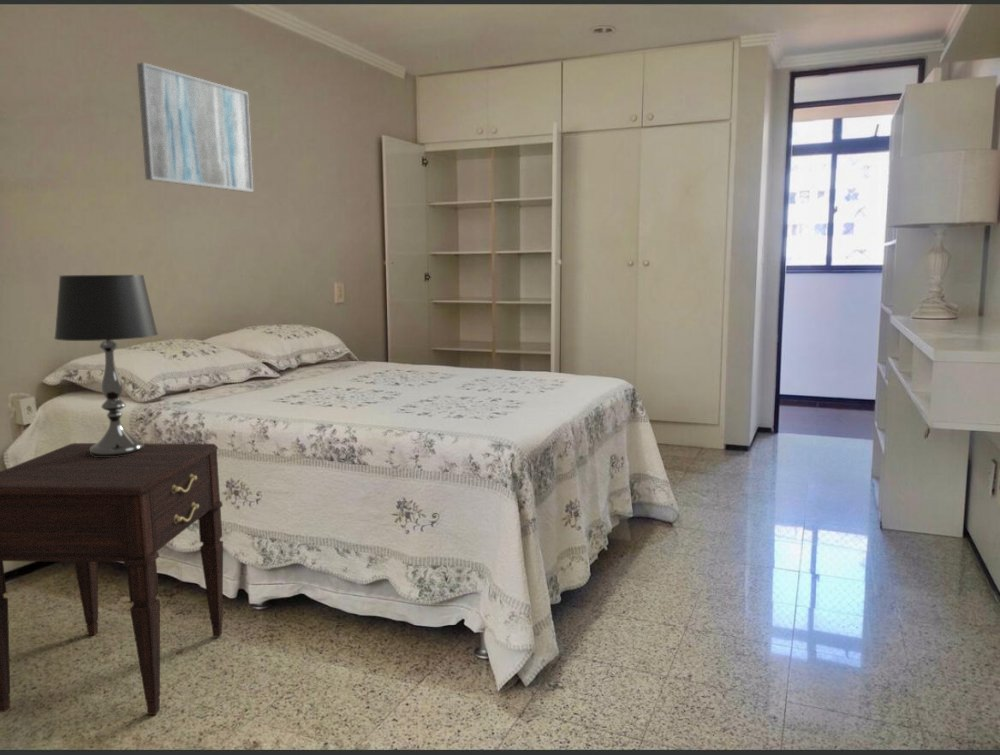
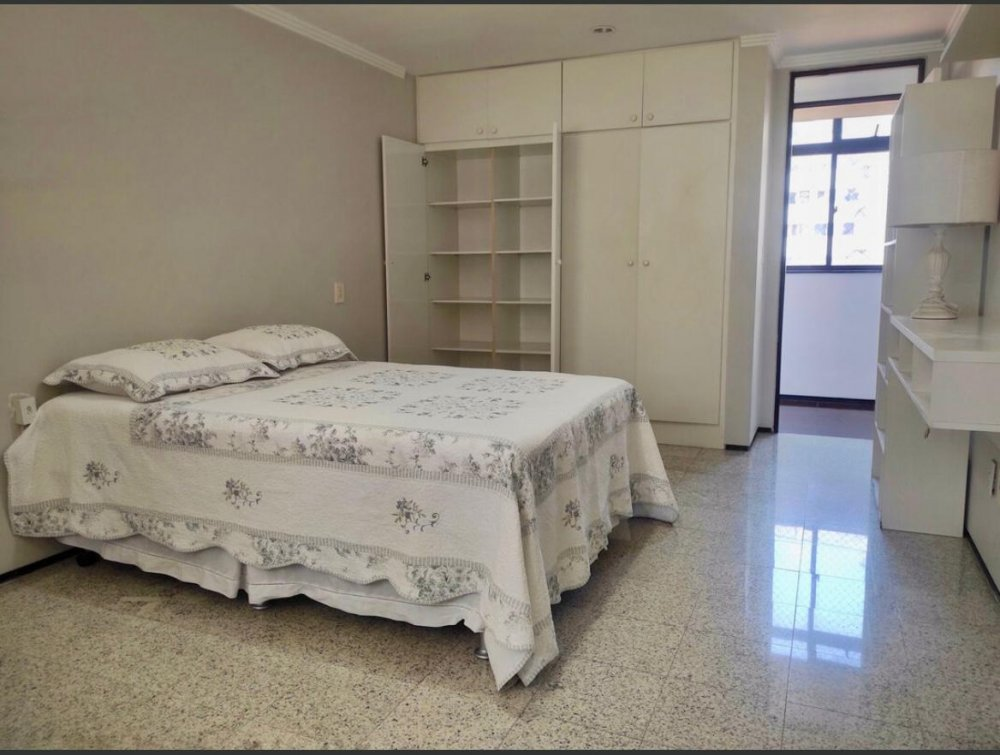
- table lamp [53,274,159,457]
- nightstand [0,442,224,716]
- wall art [136,62,254,193]
